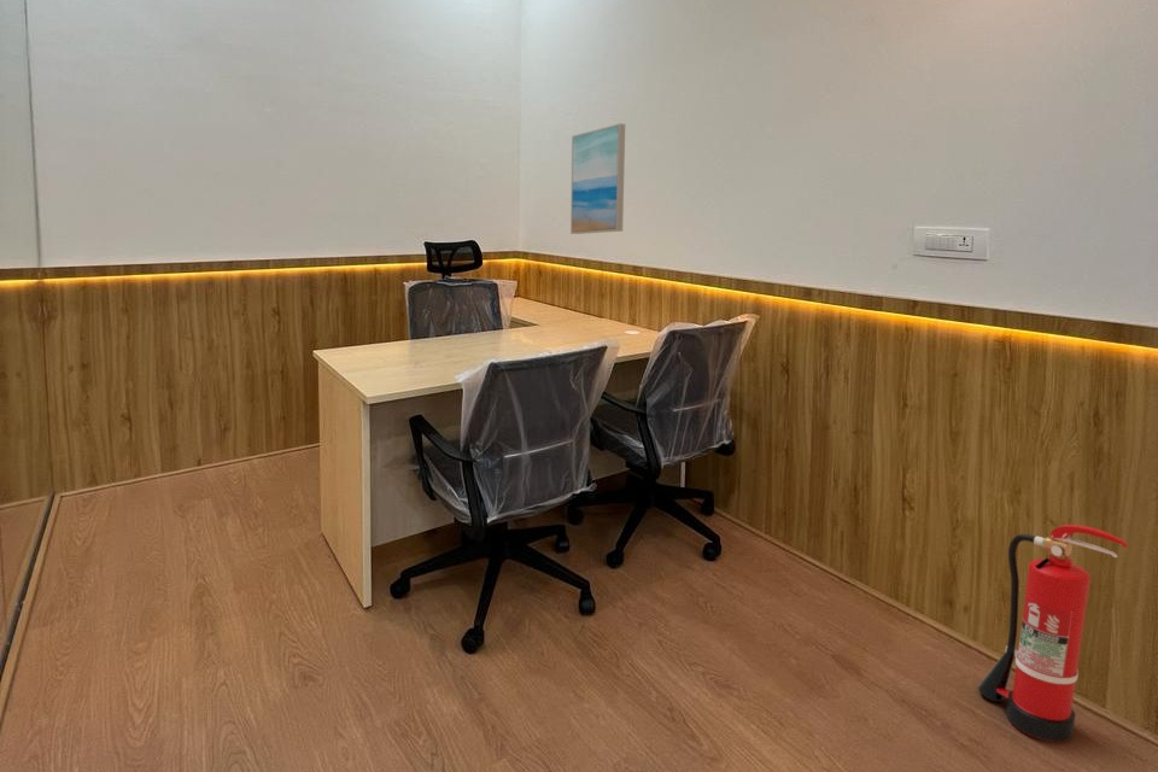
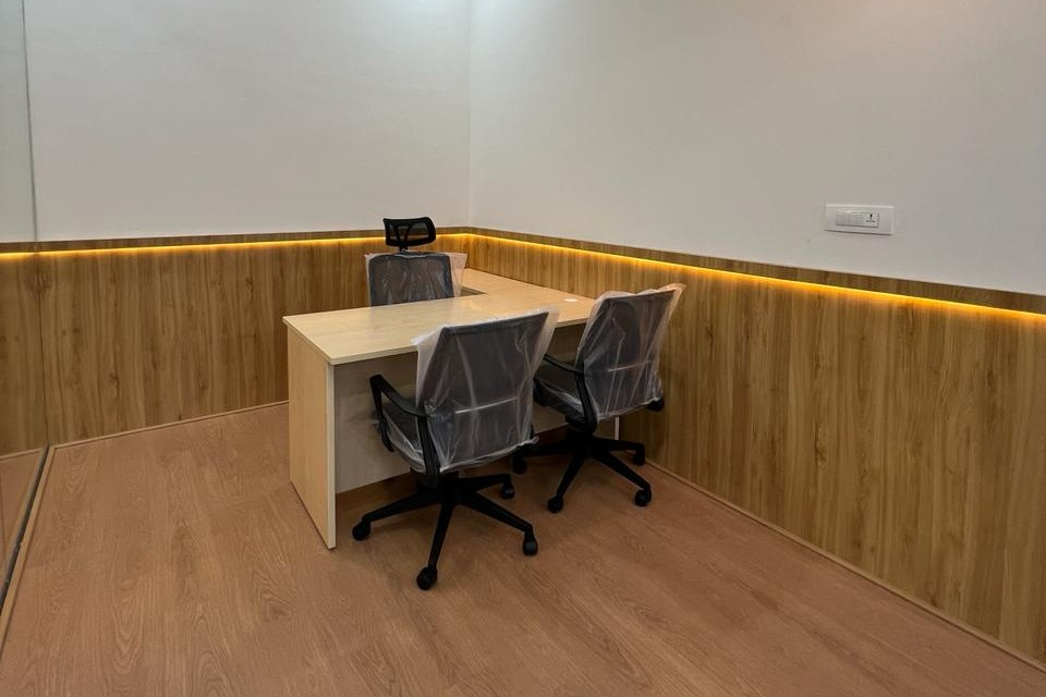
- fire extinguisher [977,524,1129,743]
- wall art [569,122,626,235]
